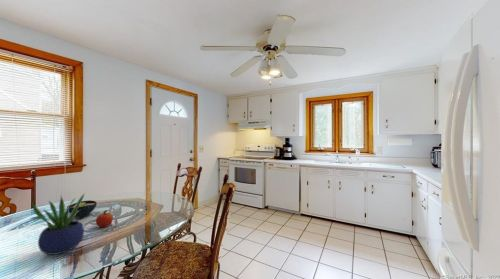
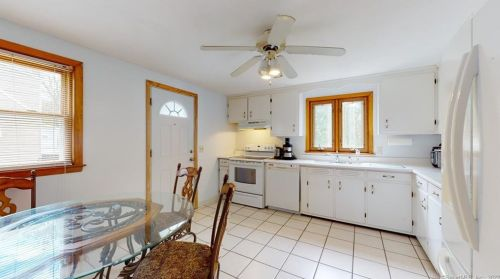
- bowl [66,199,98,219]
- fruit [95,209,114,228]
- potted plant [28,192,86,256]
